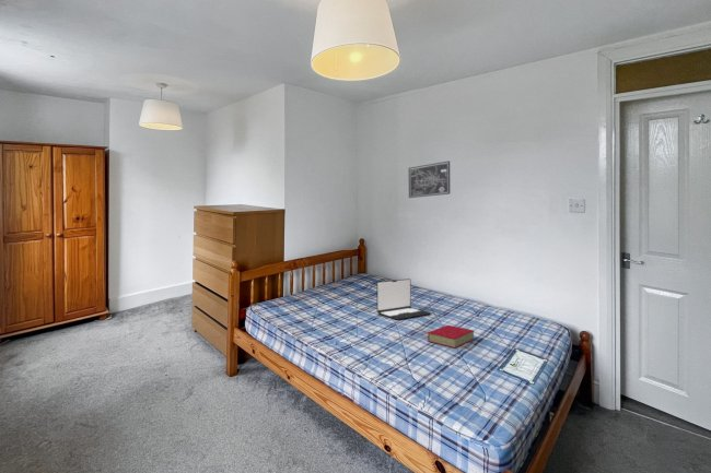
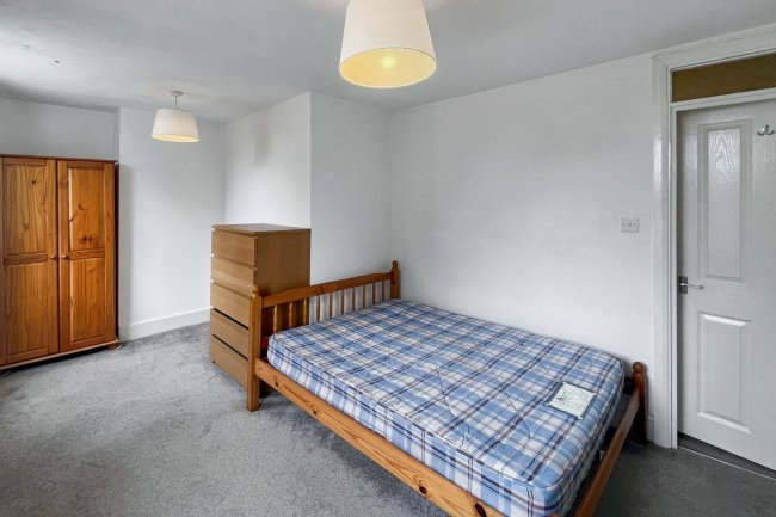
- wall art [408,159,451,199]
- book [427,324,475,350]
- laptop [376,277,432,321]
